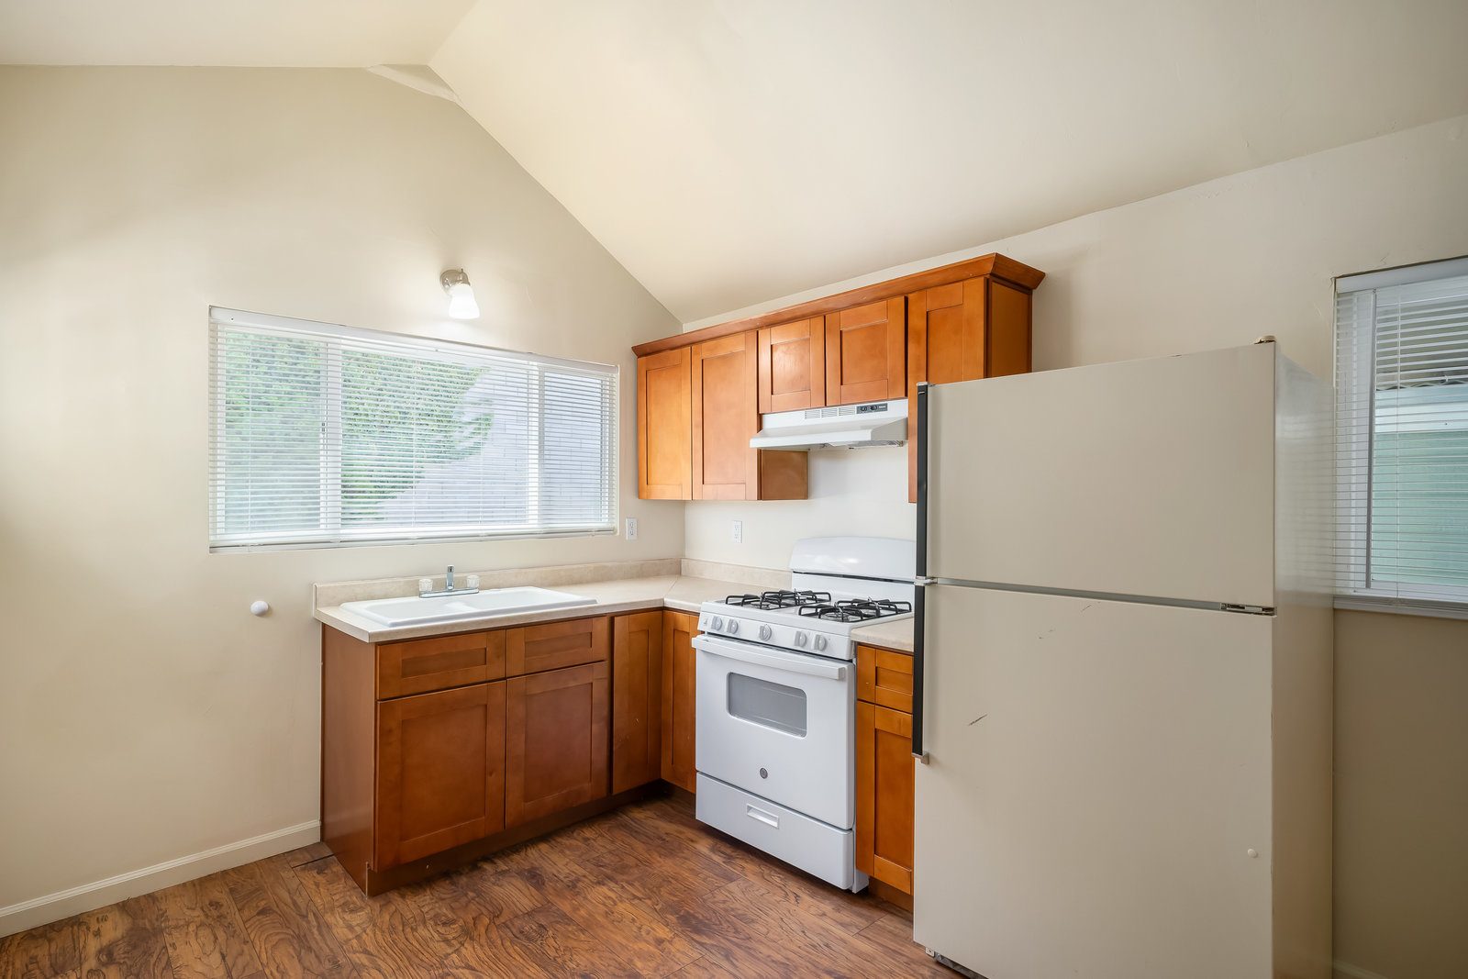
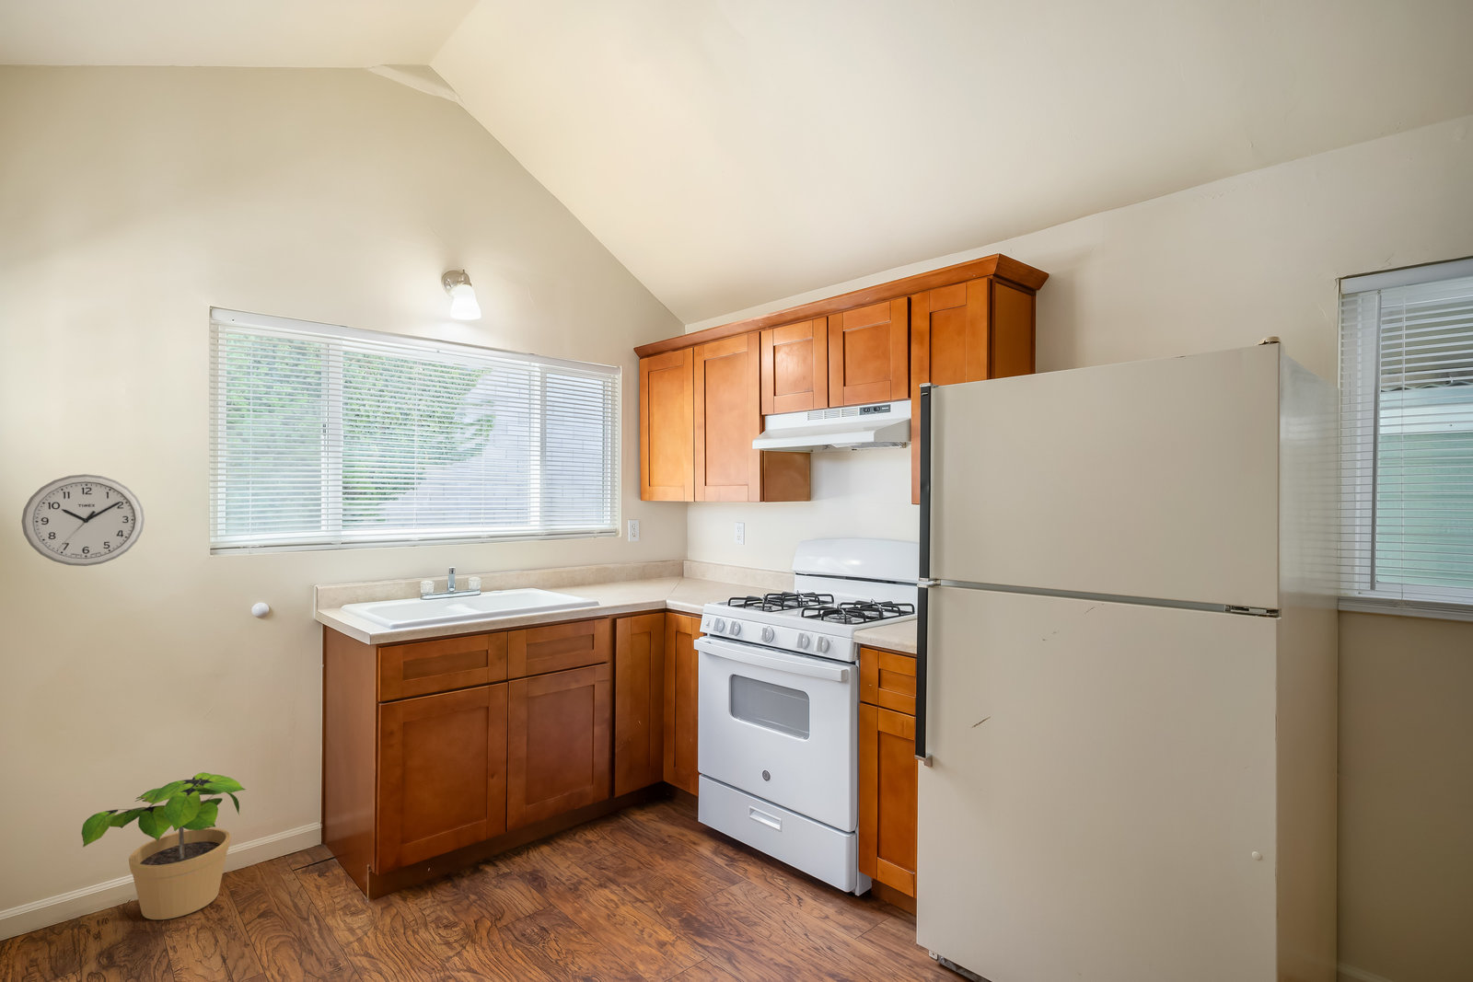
+ potted plant [81,772,247,921]
+ wall clock [20,473,146,567]
